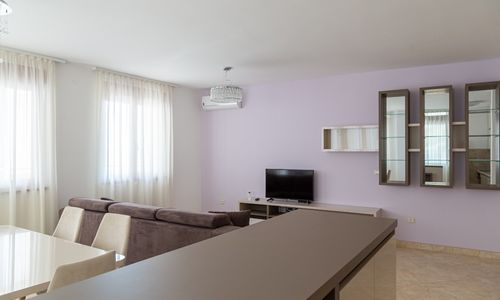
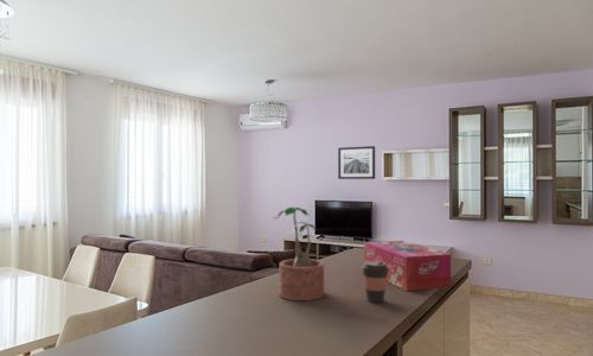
+ tissue box [363,240,452,292]
+ coffee cup [359,261,390,304]
+ potted plant [270,206,325,301]
+ wall art [337,145,376,180]
